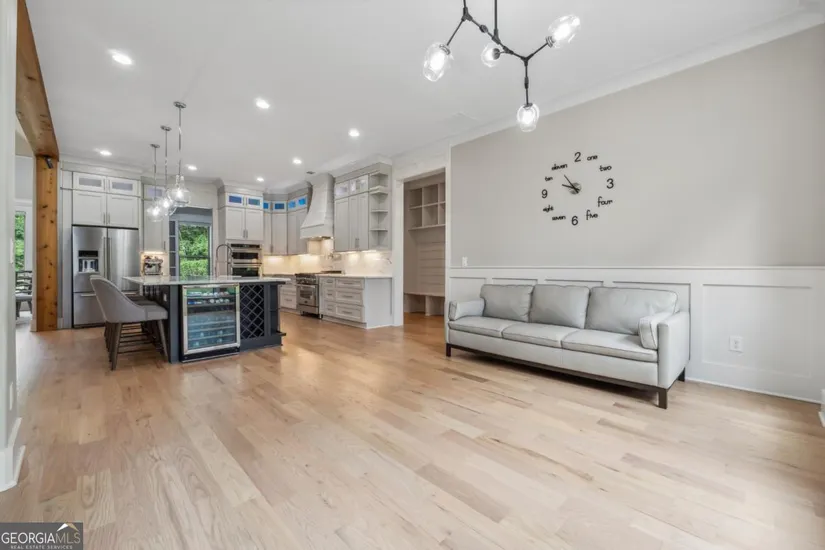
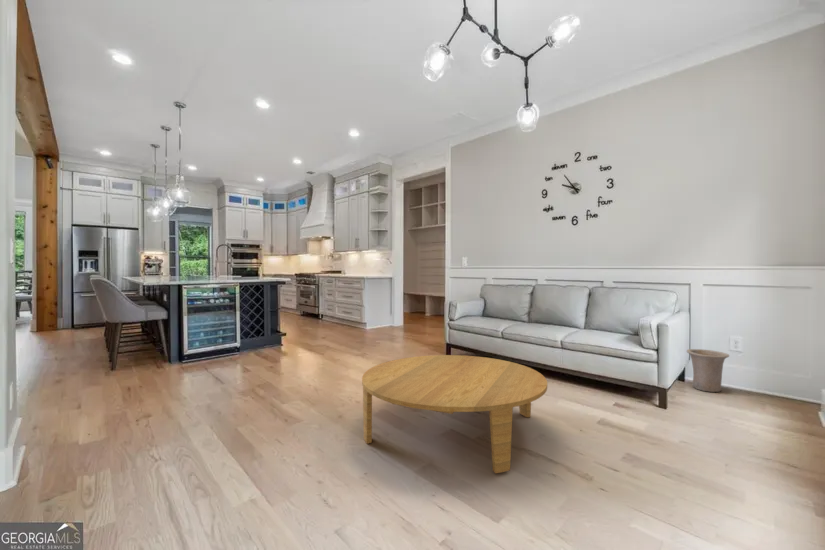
+ vase [686,348,730,393]
+ coffee table [361,354,548,474]
